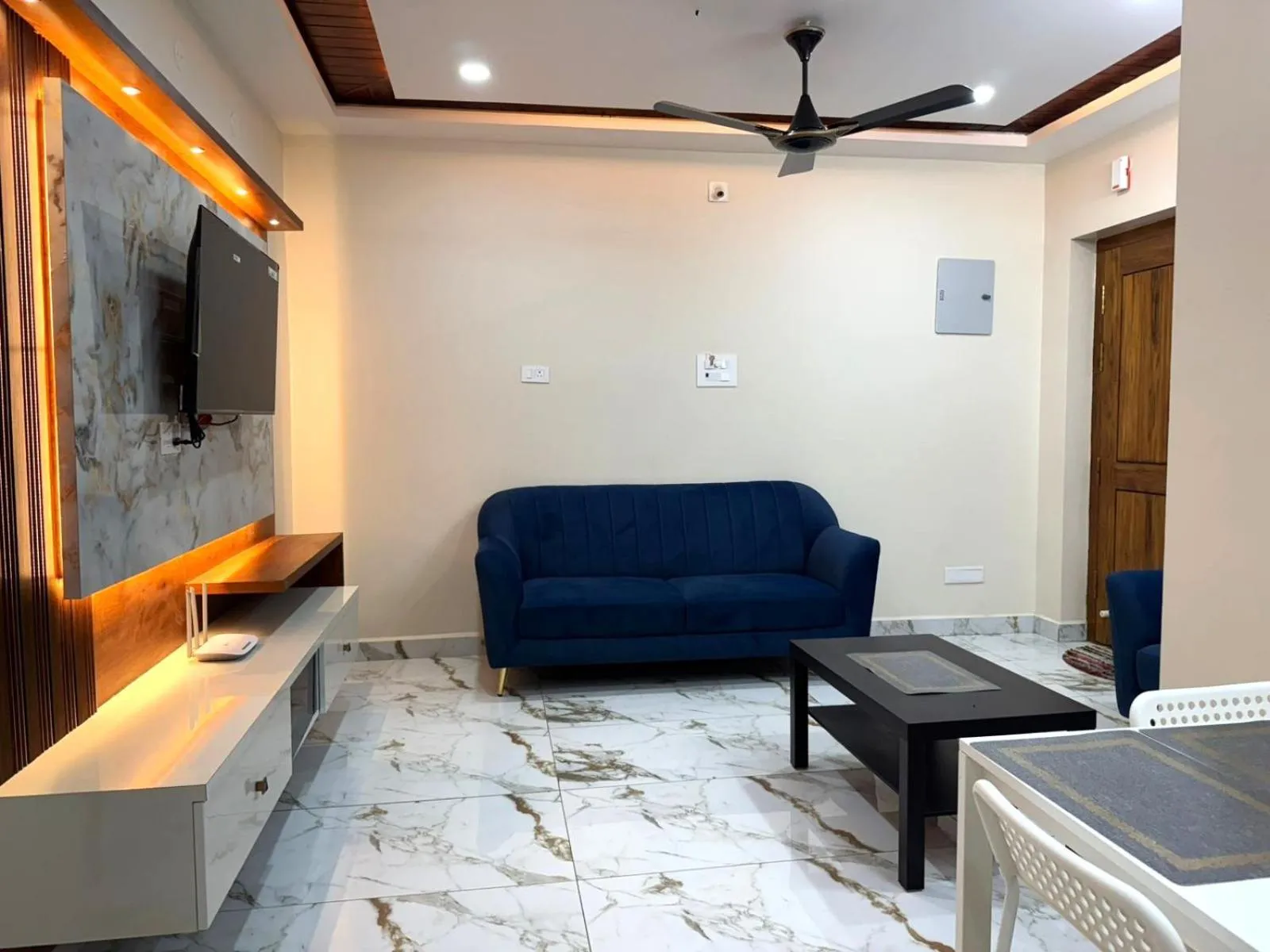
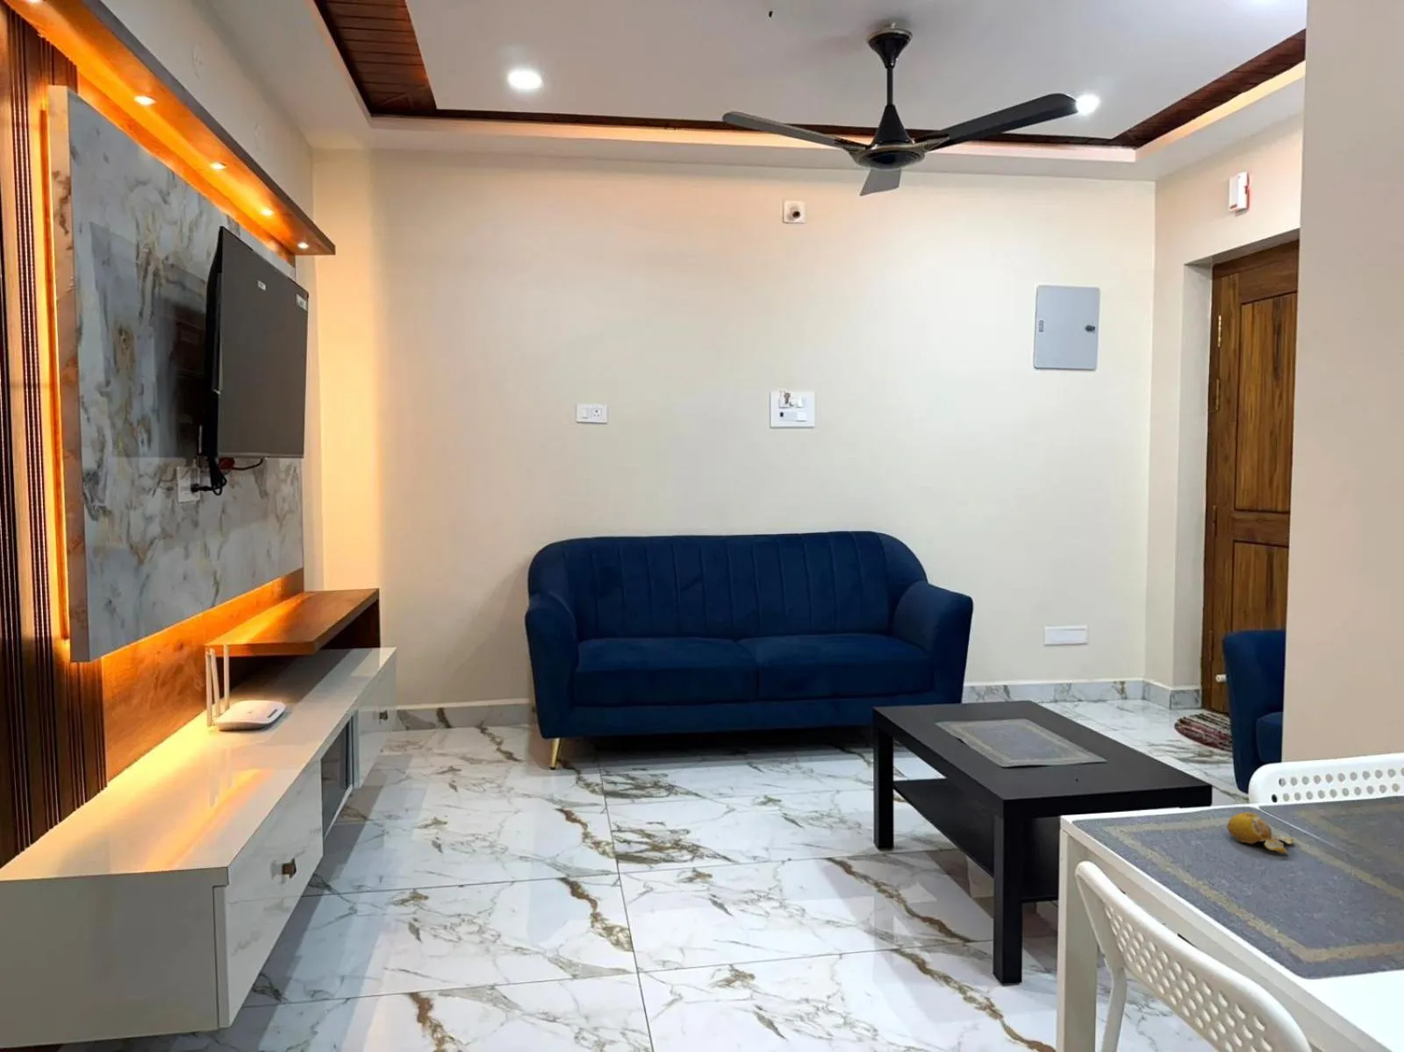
+ fruit [1226,812,1296,854]
